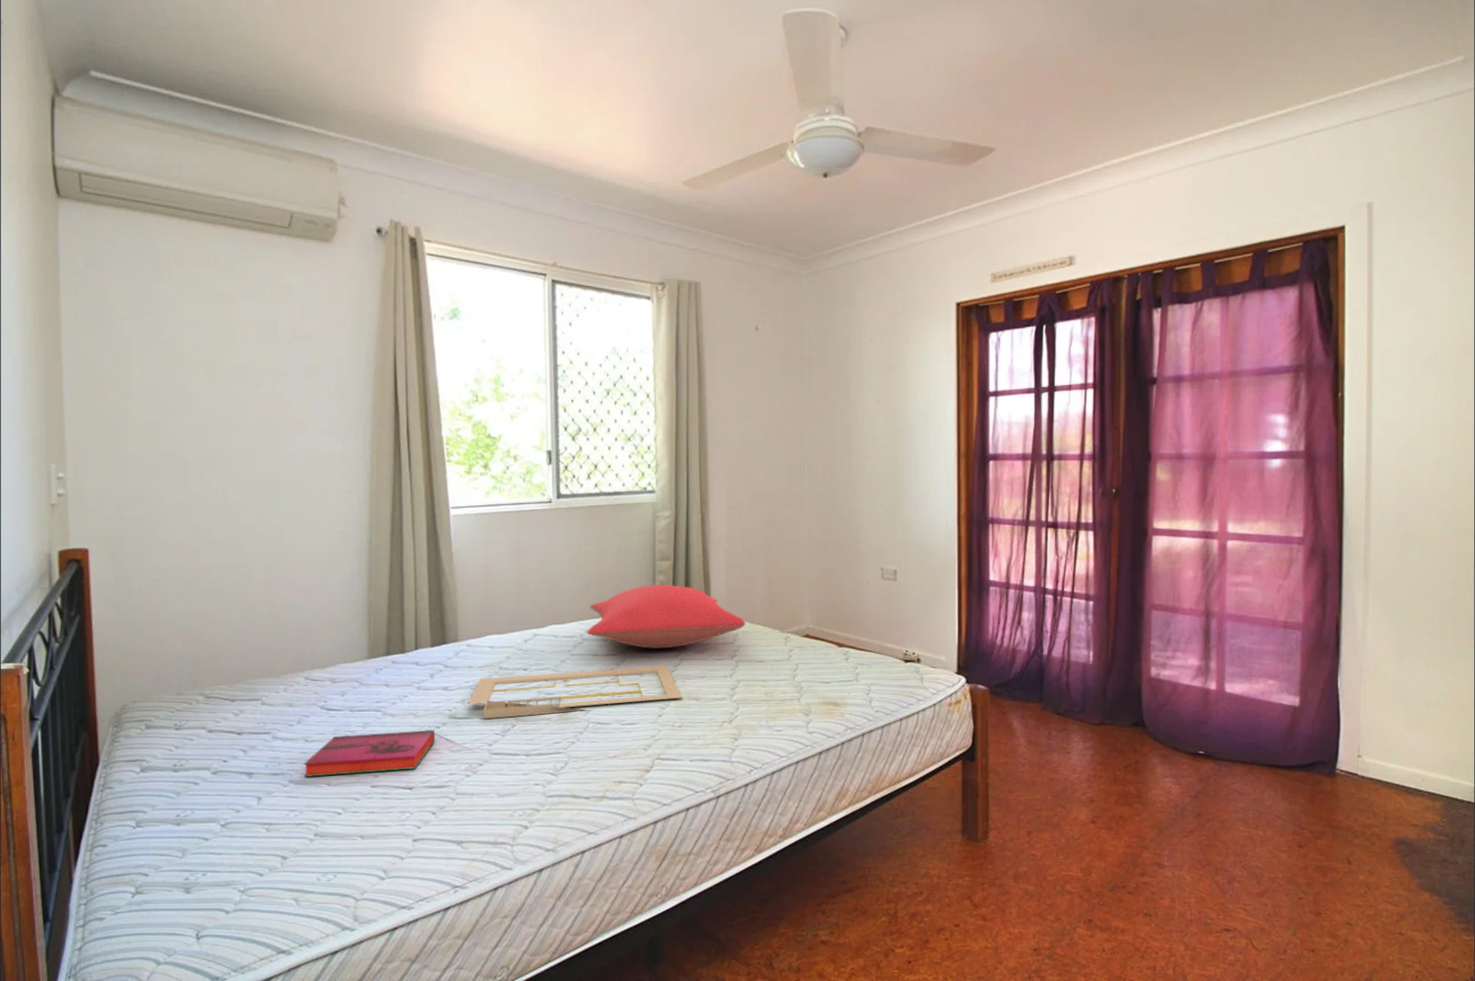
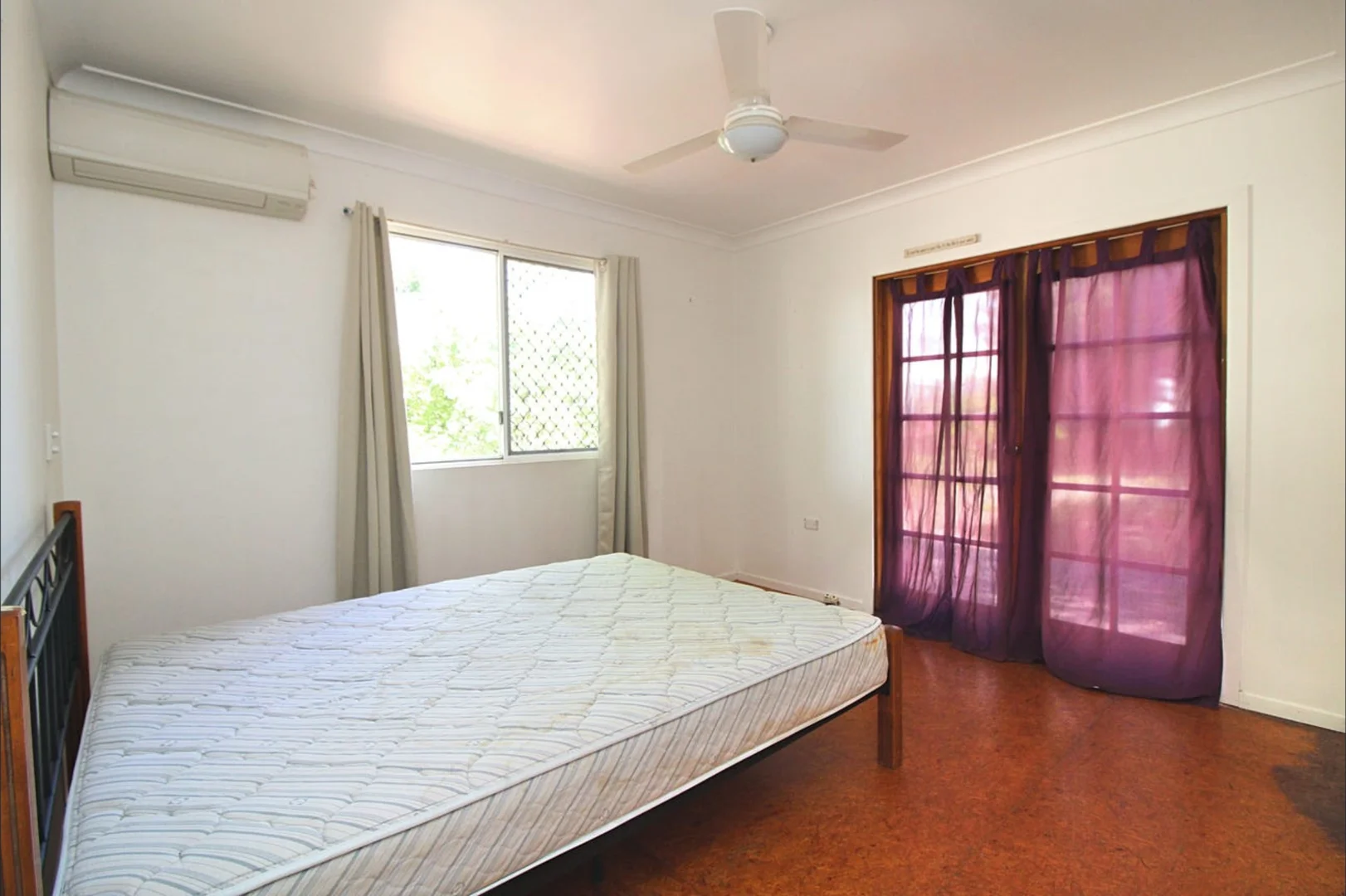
- pillow [586,584,746,649]
- serving tray [468,665,683,719]
- hardback book [302,729,435,777]
